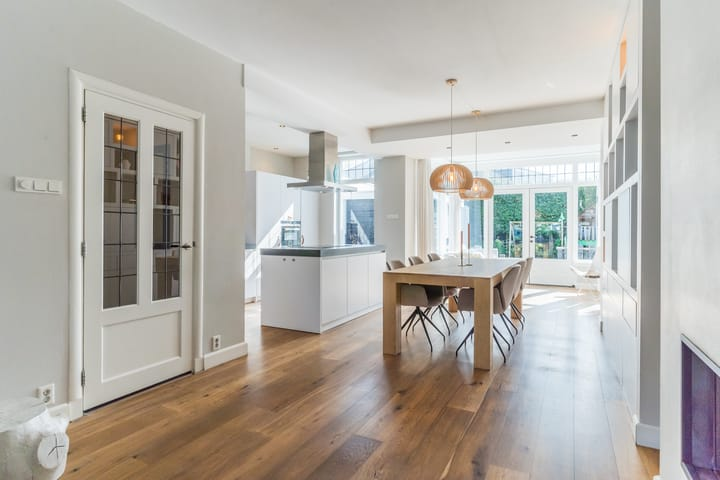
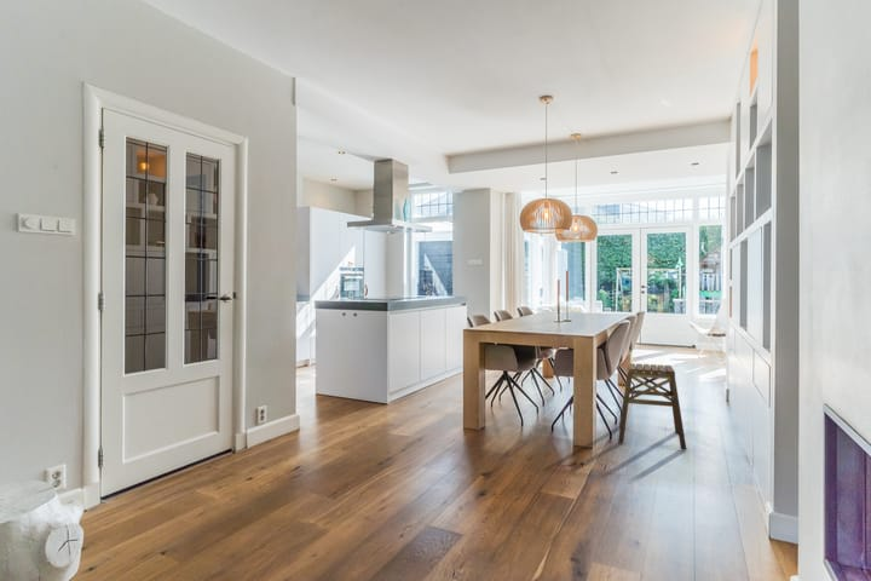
+ stool [617,362,688,451]
